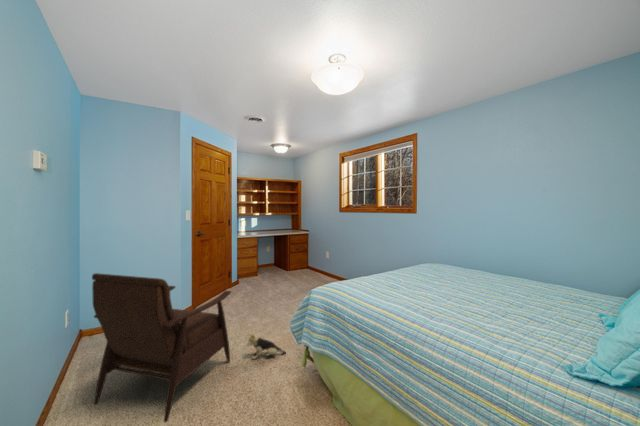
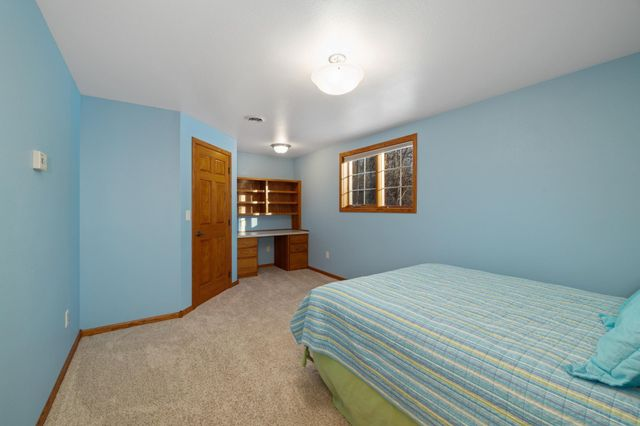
- armchair [91,272,232,423]
- plush toy [246,333,287,360]
